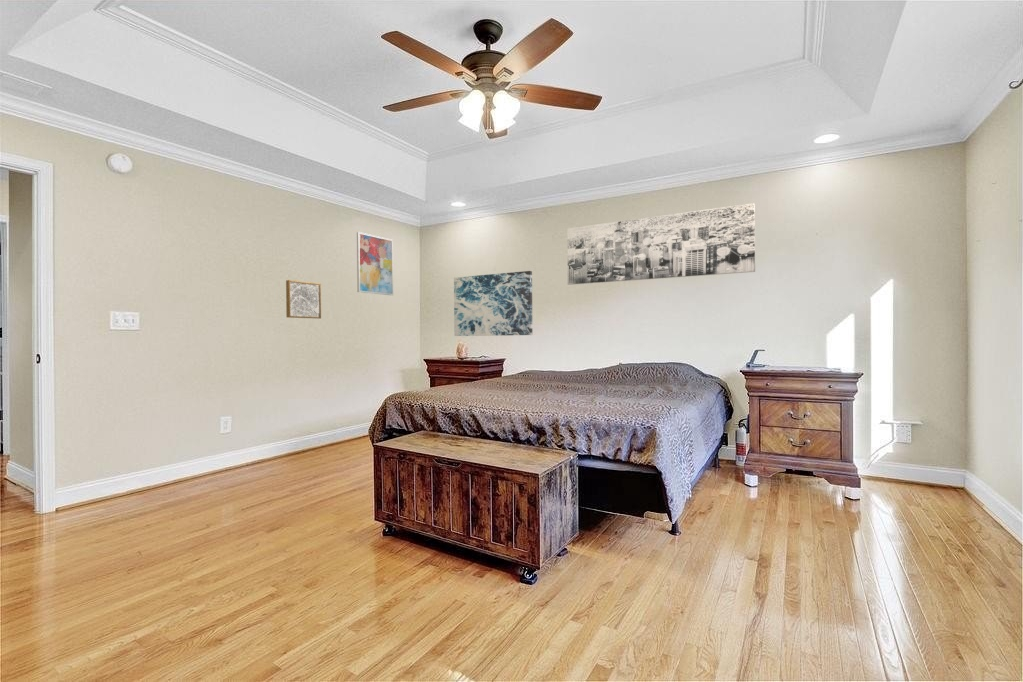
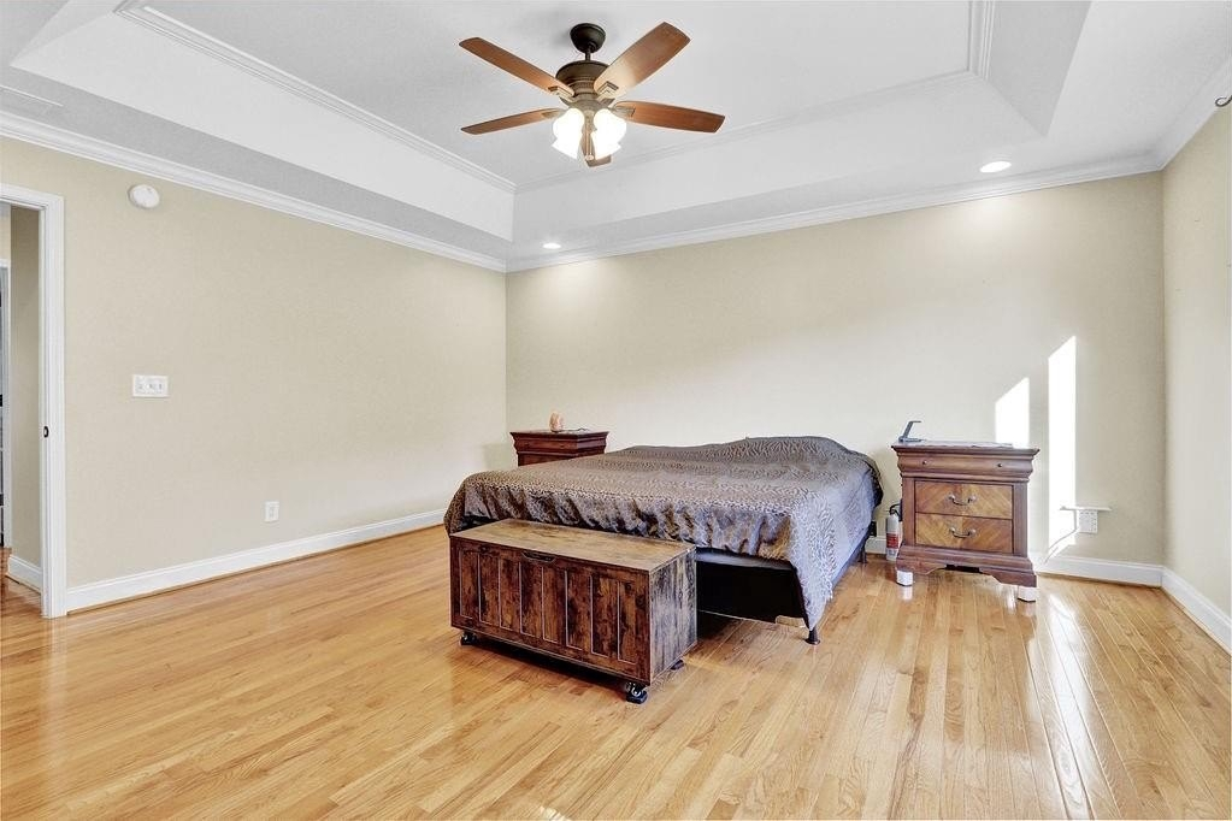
- wall art [453,270,533,337]
- wall art [356,231,394,296]
- wall art [285,279,322,320]
- wall art [566,202,756,286]
